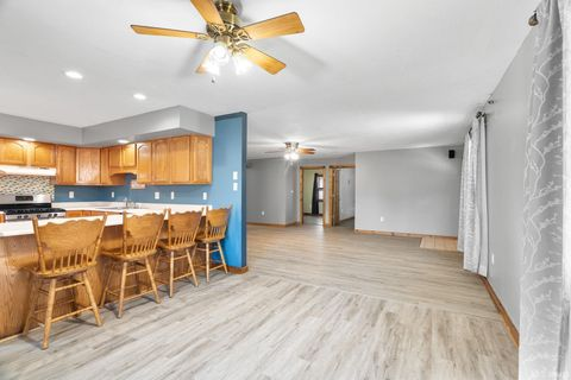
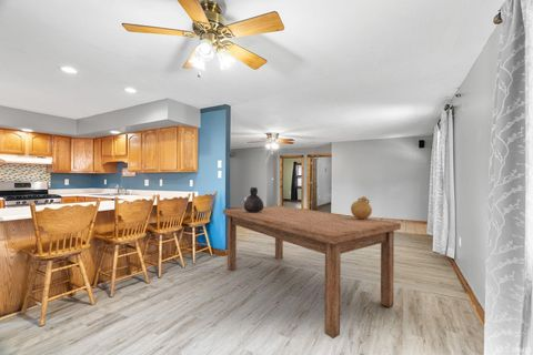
+ dining table [222,204,402,339]
+ vessel [243,186,264,212]
+ ceramic pot [350,195,373,219]
